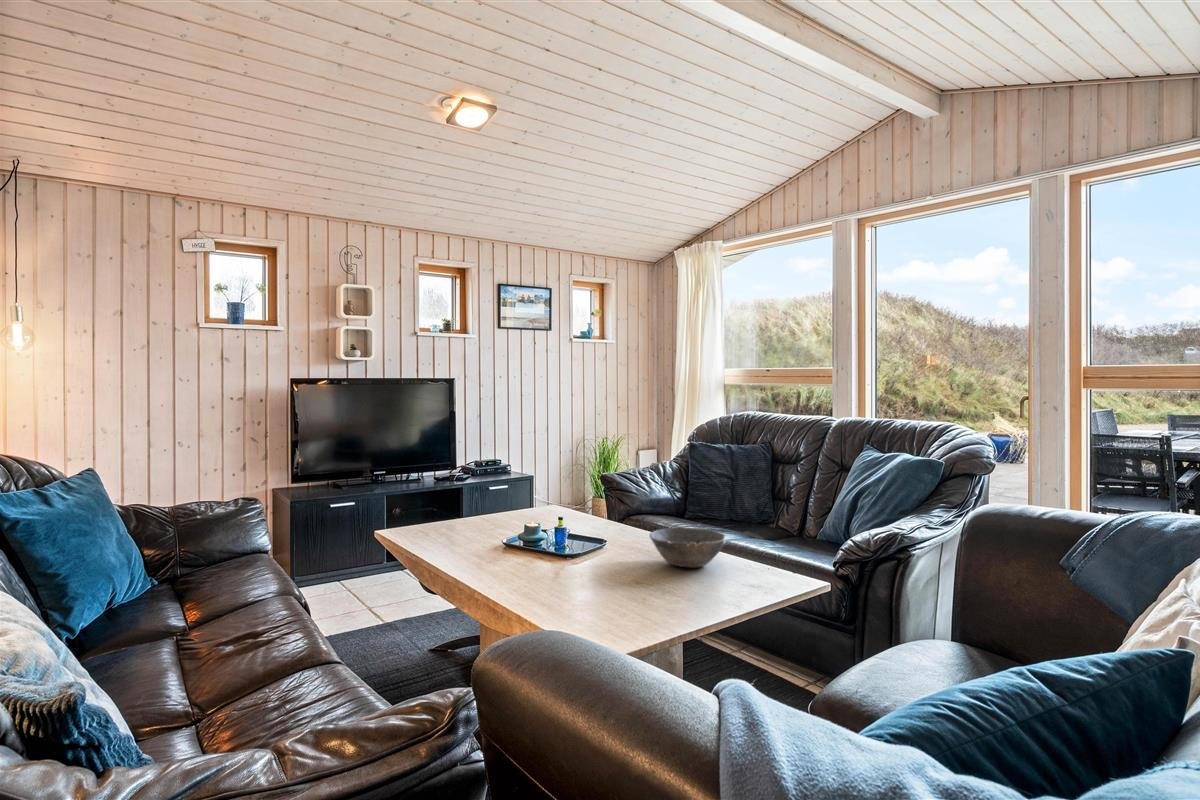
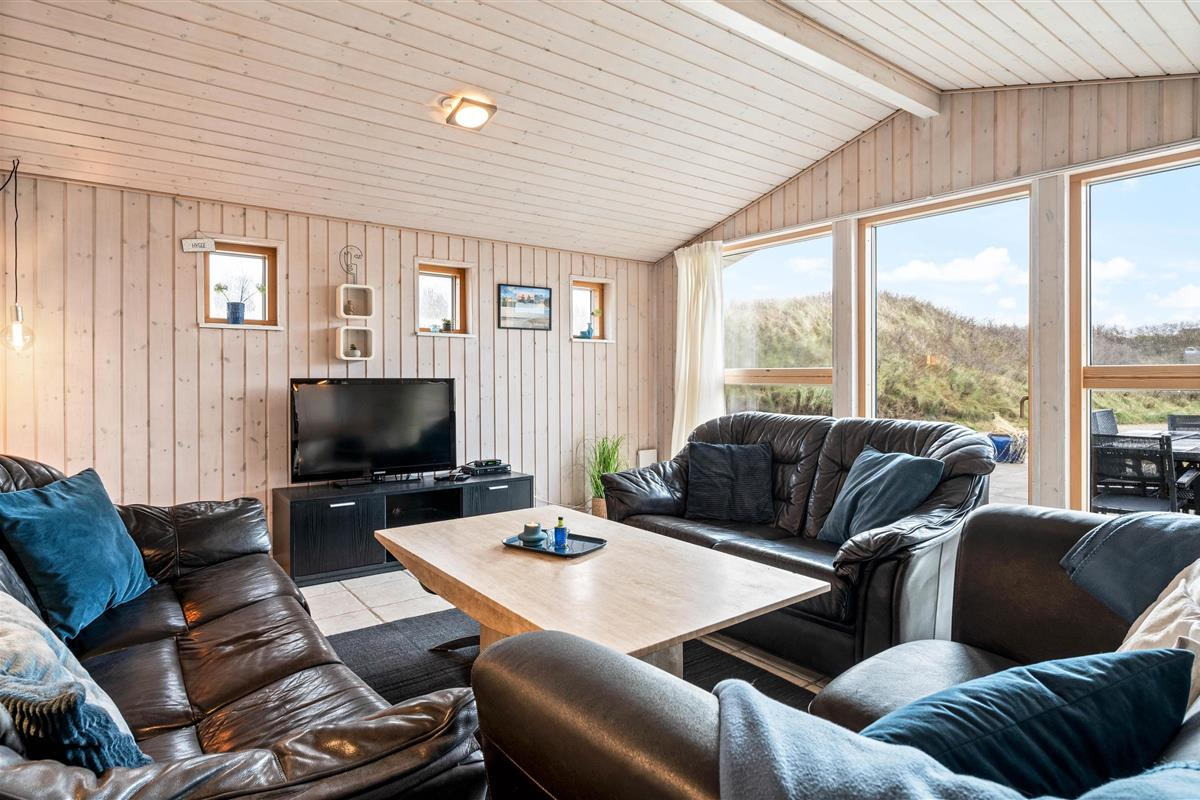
- bowl [648,526,727,569]
